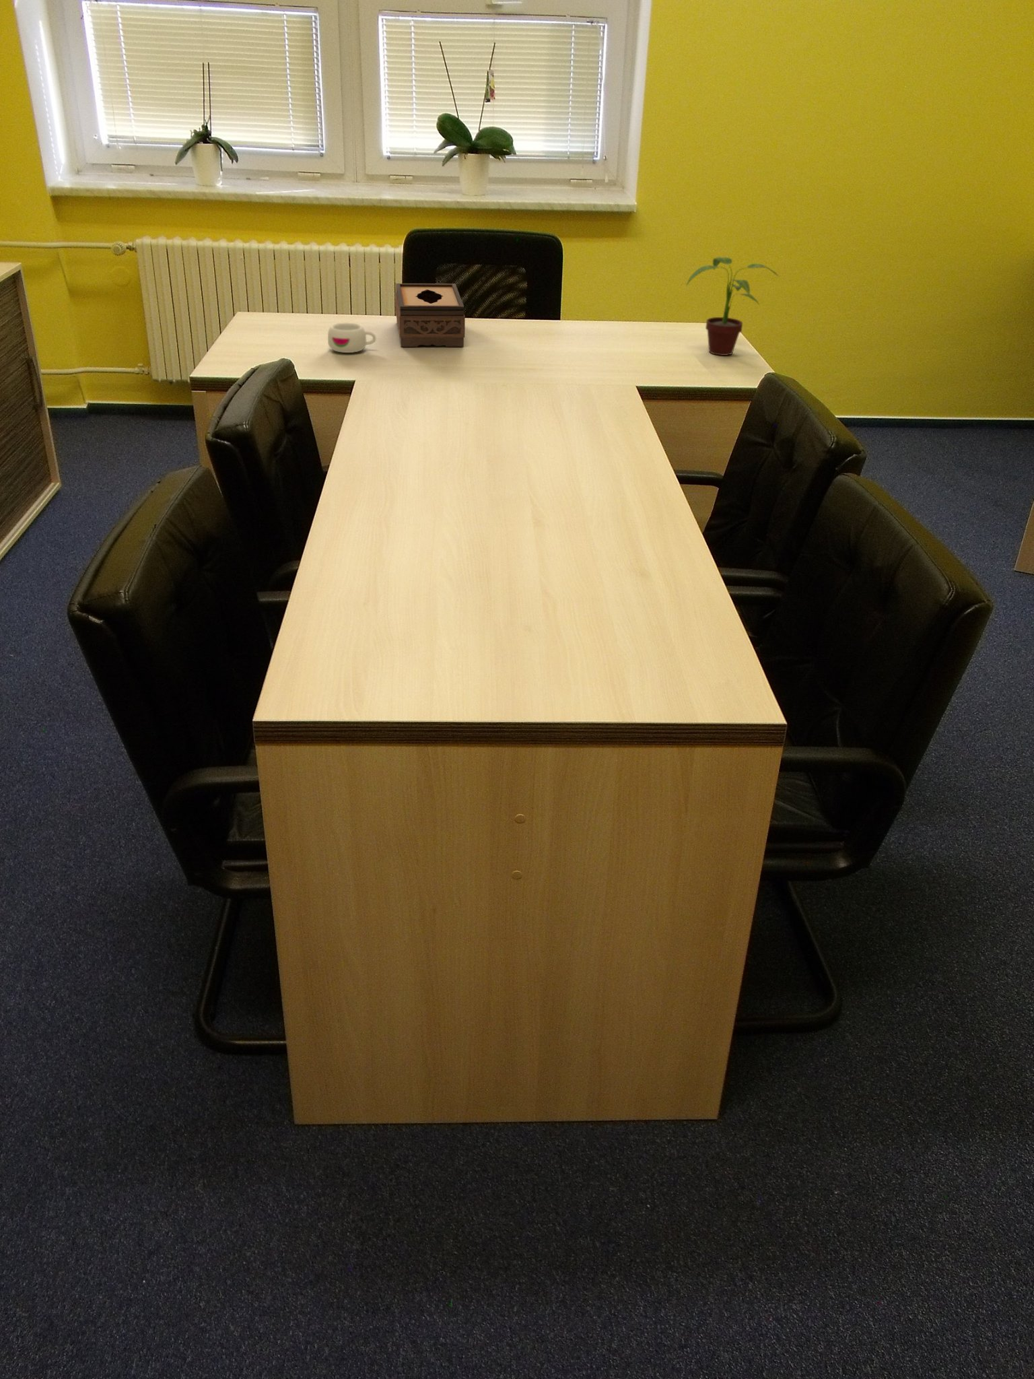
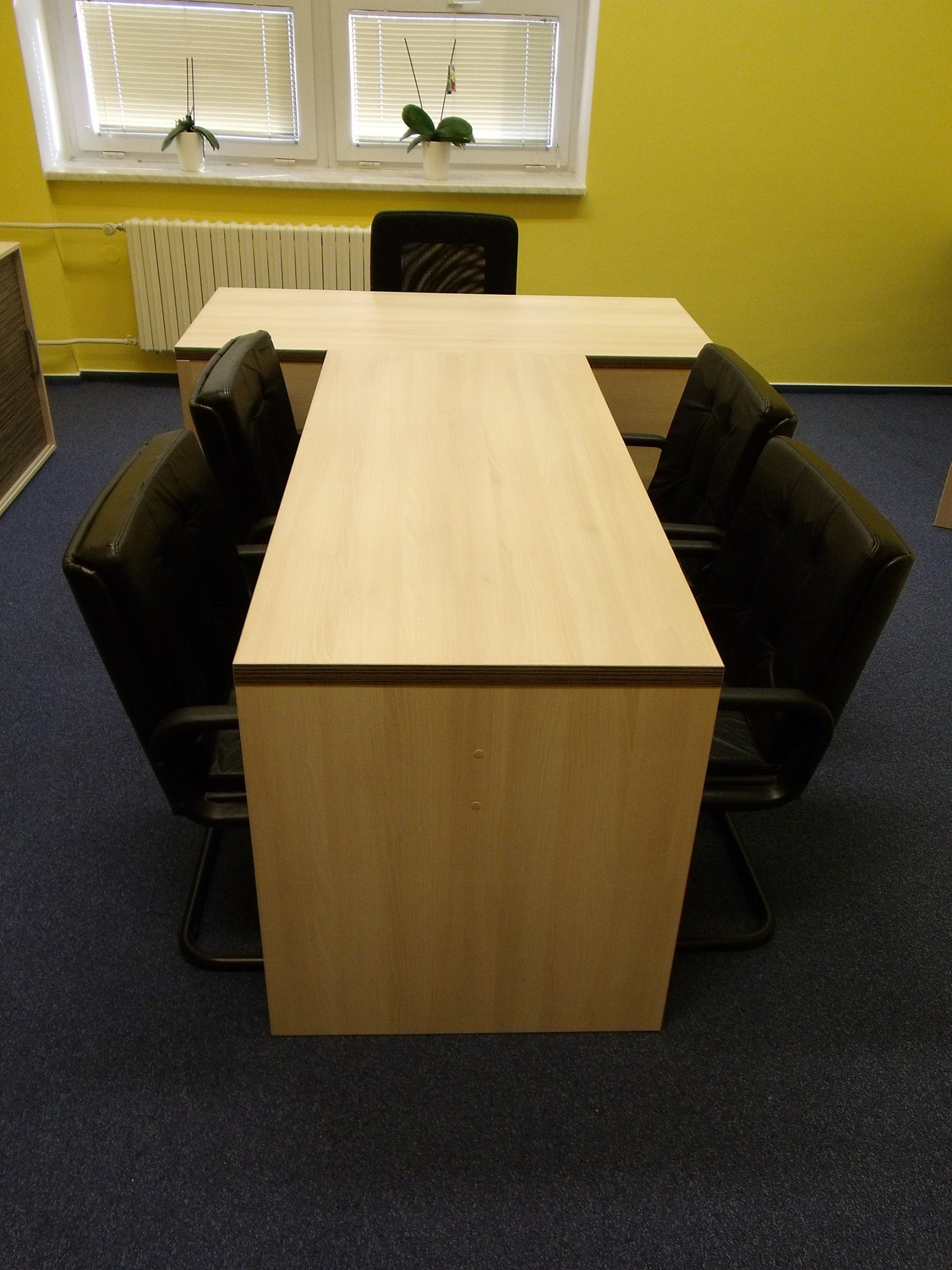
- mug [327,321,377,354]
- tissue box [394,282,466,347]
- potted plant [684,256,780,356]
